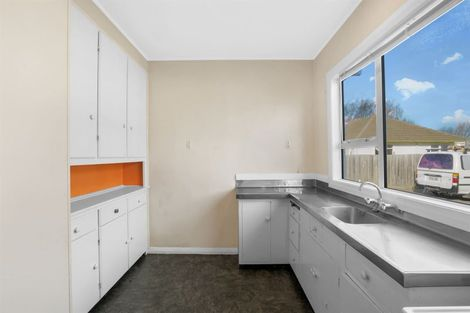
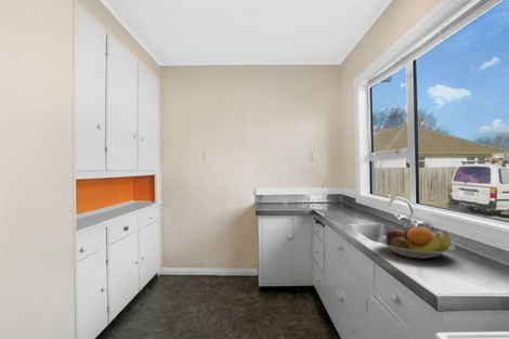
+ fruit bowl [377,225,456,260]
